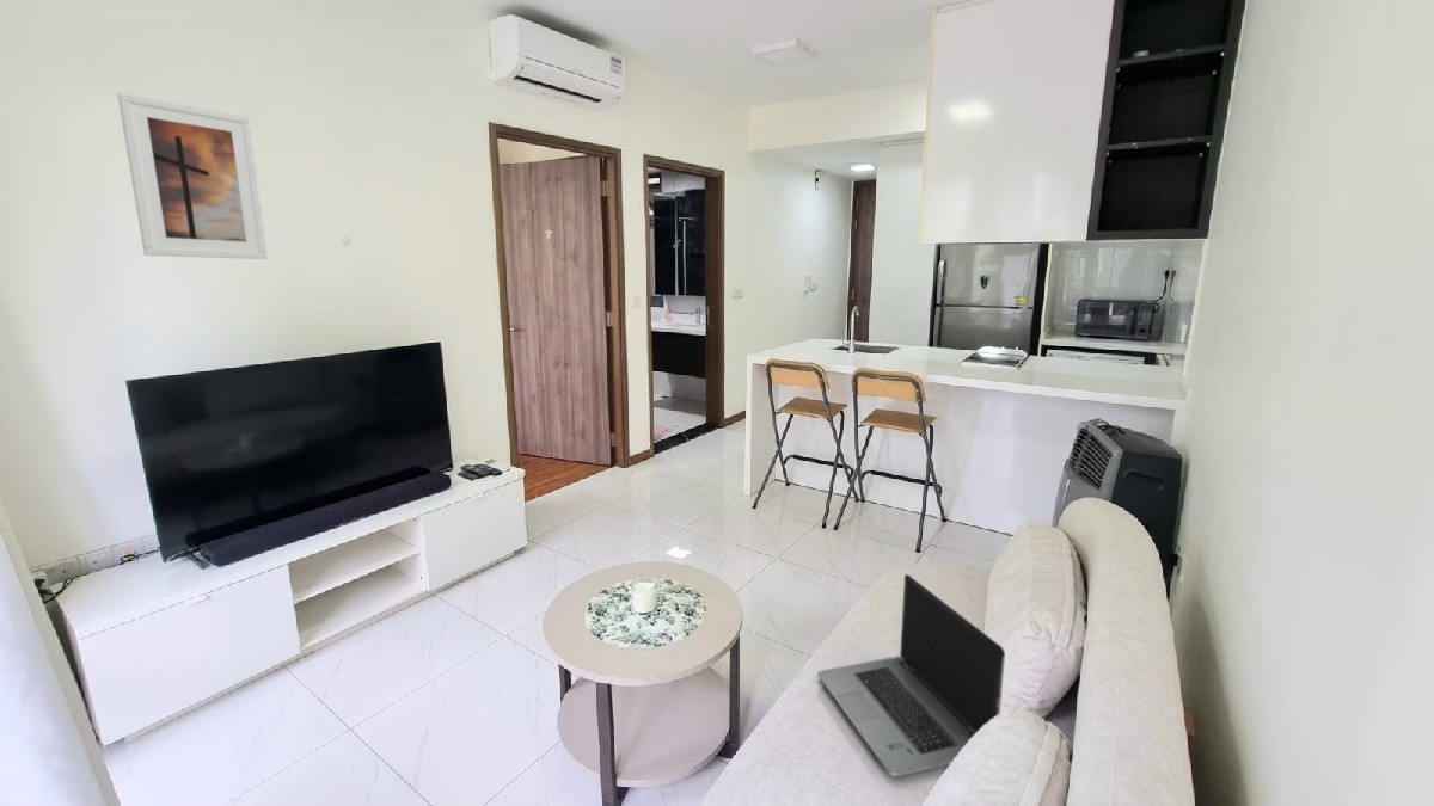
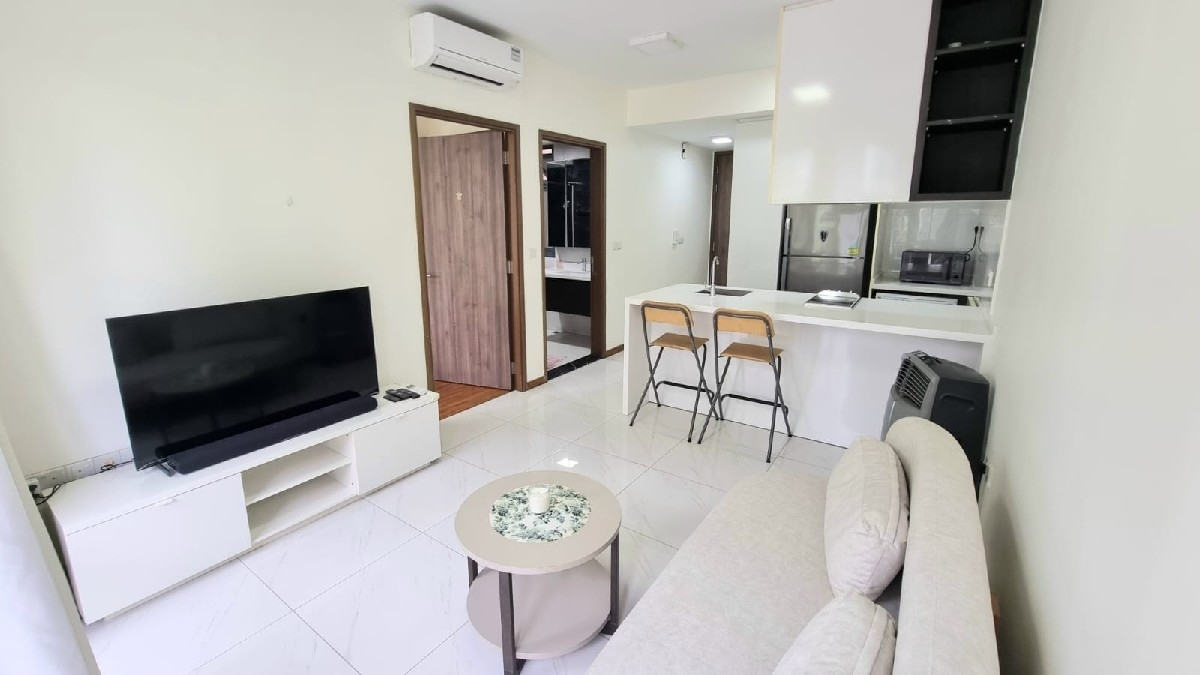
- laptop computer [816,573,1006,780]
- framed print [116,91,269,260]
